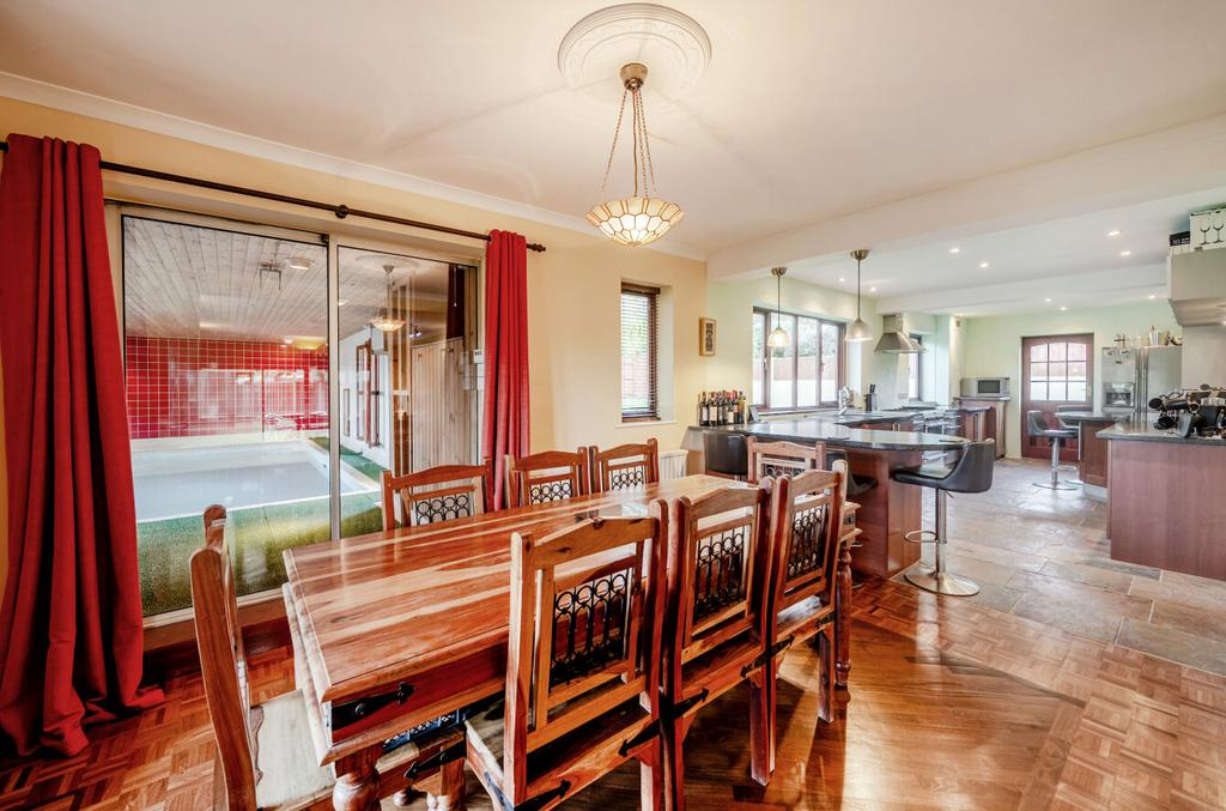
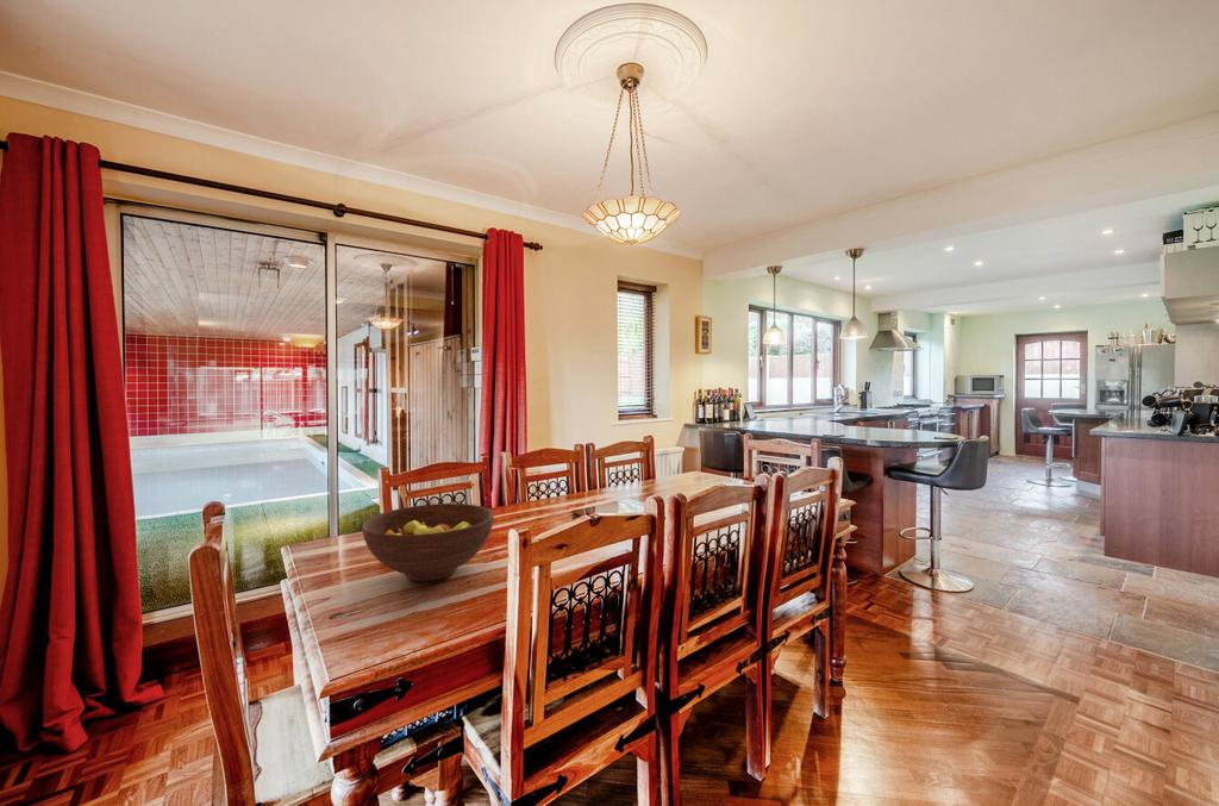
+ fruit bowl [362,502,495,582]
